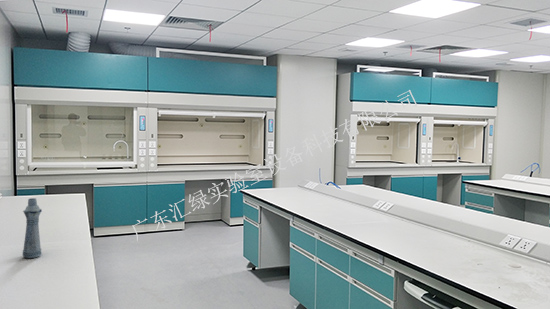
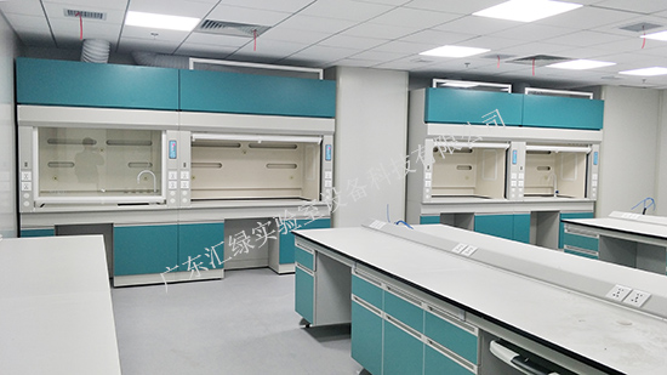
- bottle [21,197,43,259]
